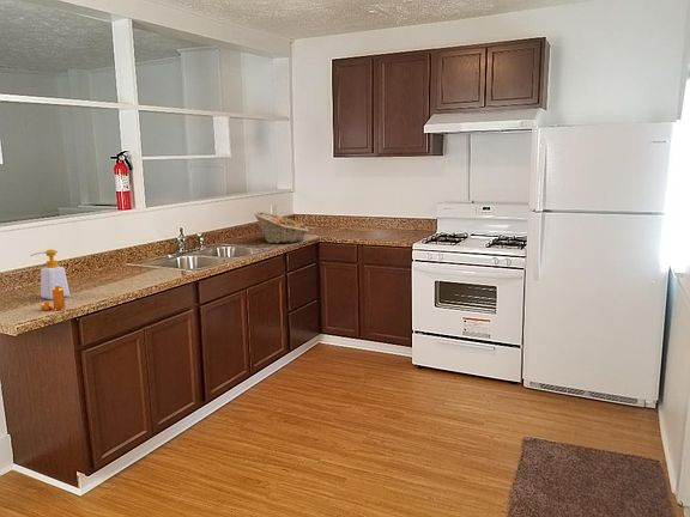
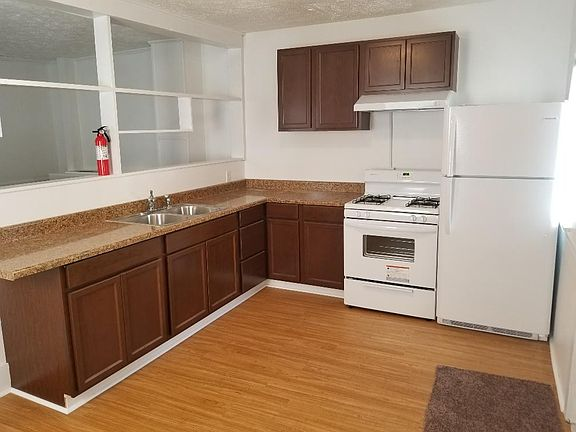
- soap bottle [29,248,71,300]
- pepper shaker [40,286,66,311]
- fruit basket [254,211,309,244]
